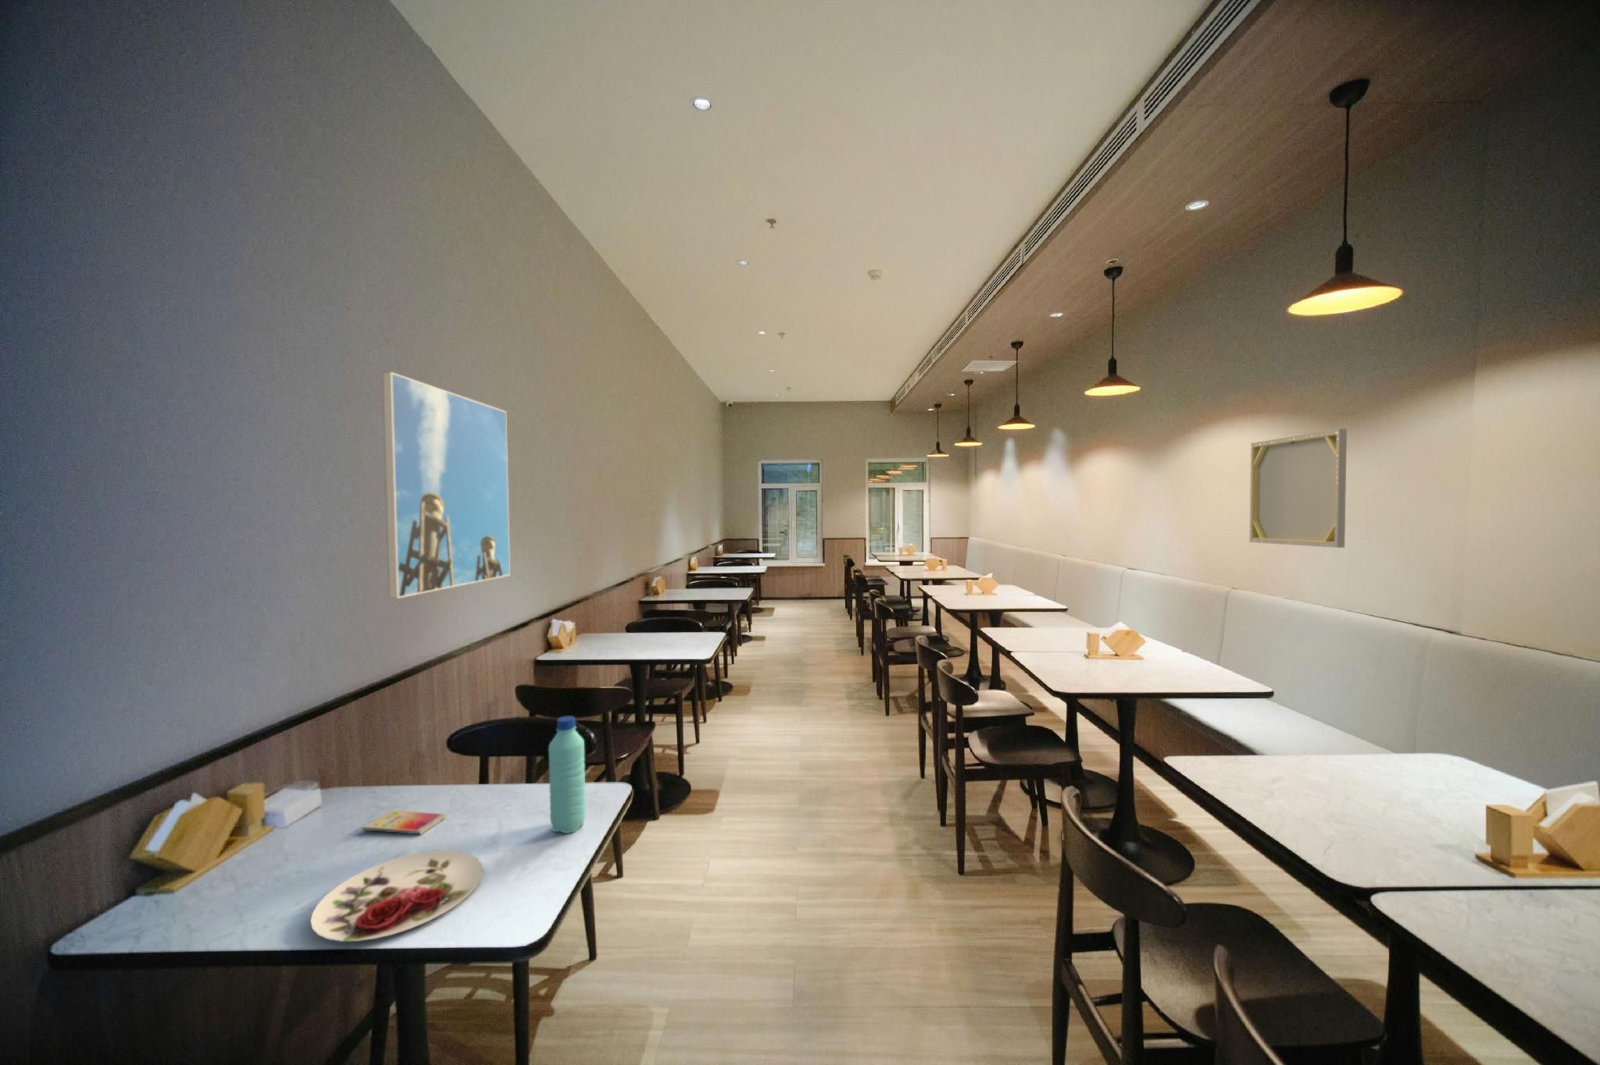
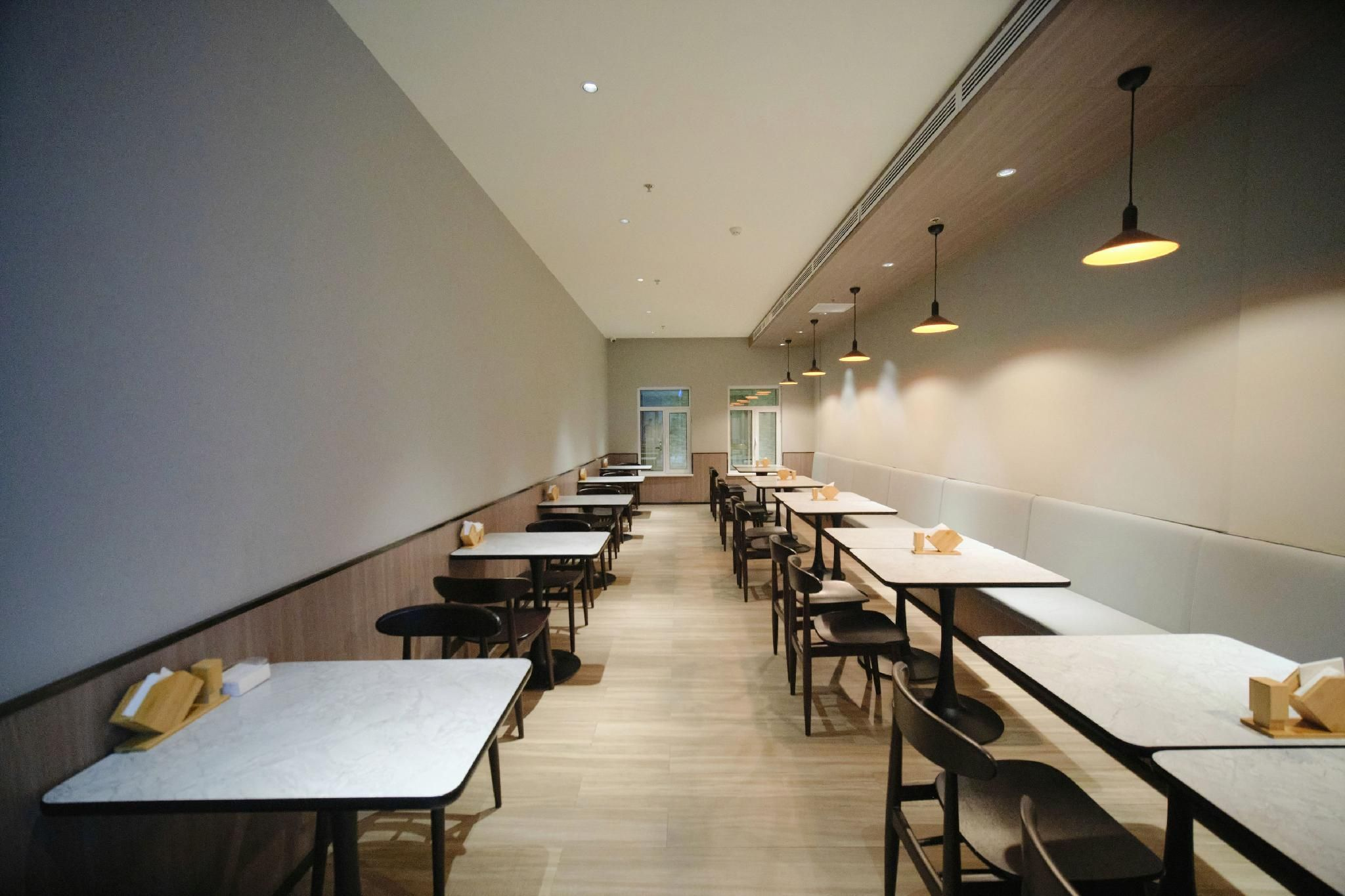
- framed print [381,371,512,599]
- wall art [1248,428,1348,548]
- water bottle [547,716,586,834]
- smartphone [360,809,447,834]
- plate [309,850,484,943]
